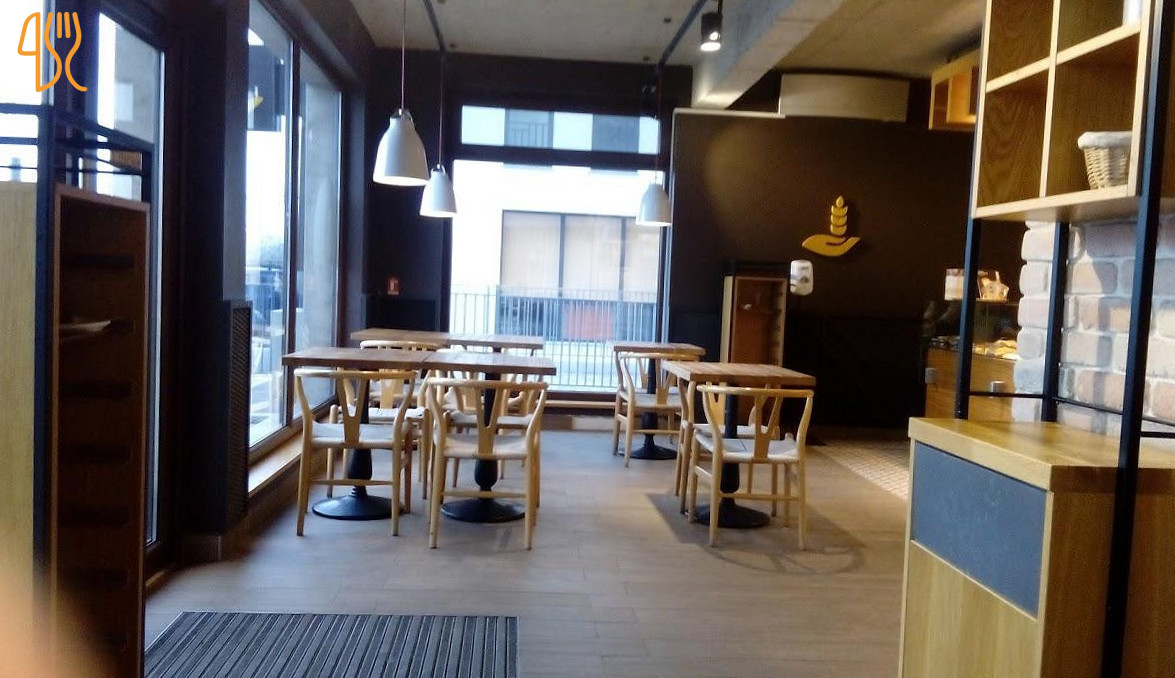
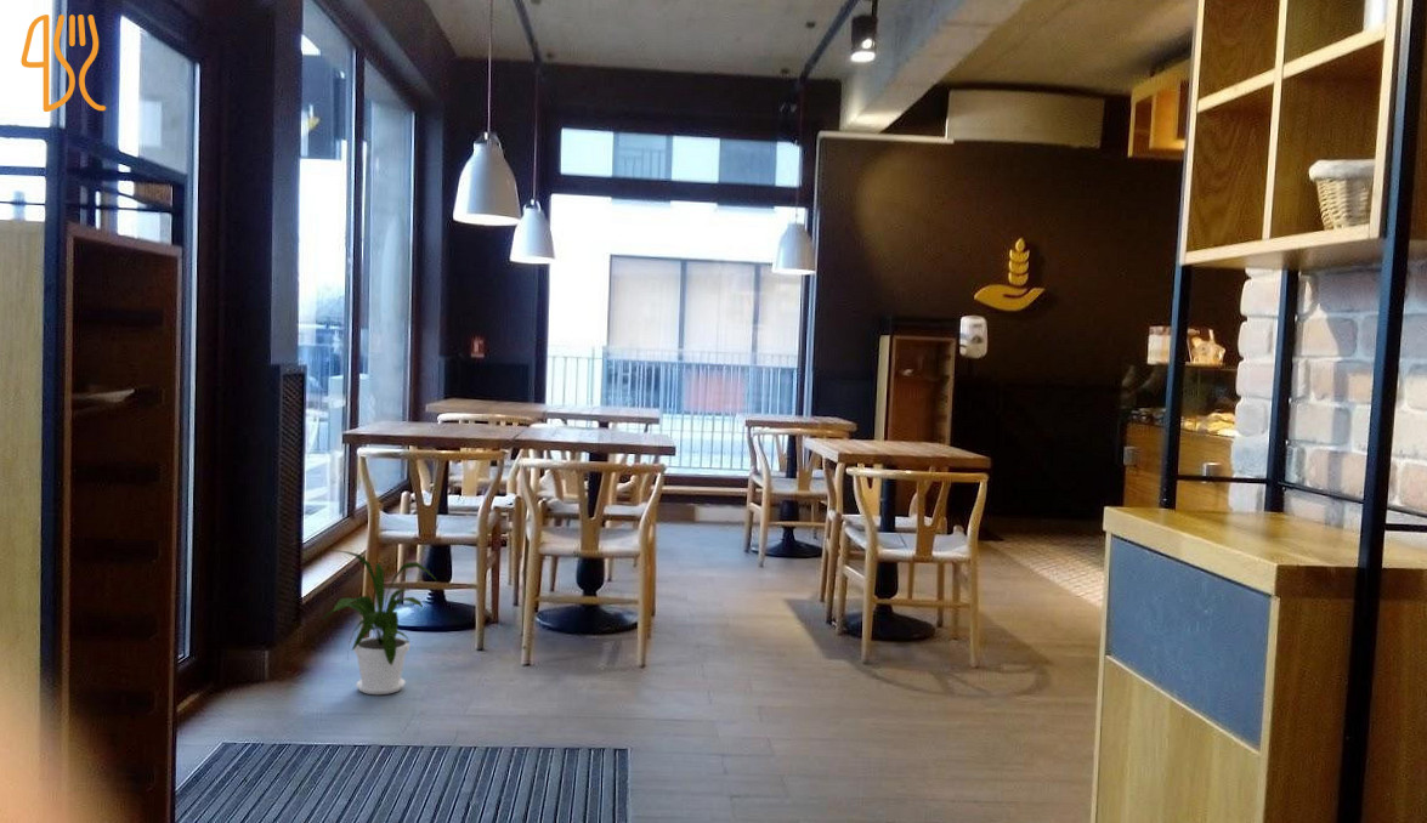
+ house plant [321,549,440,696]
